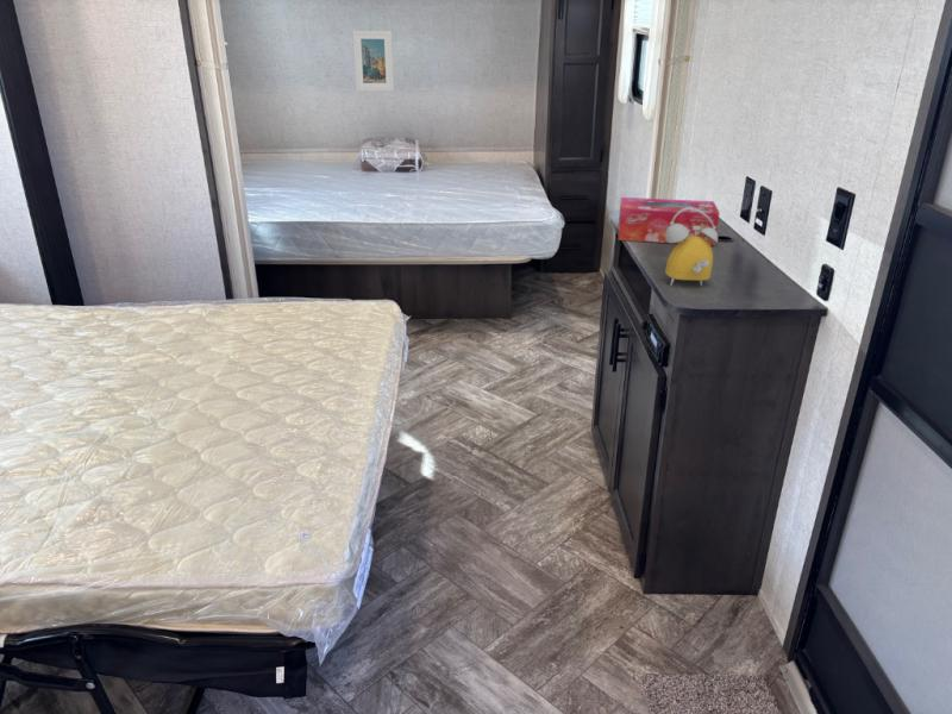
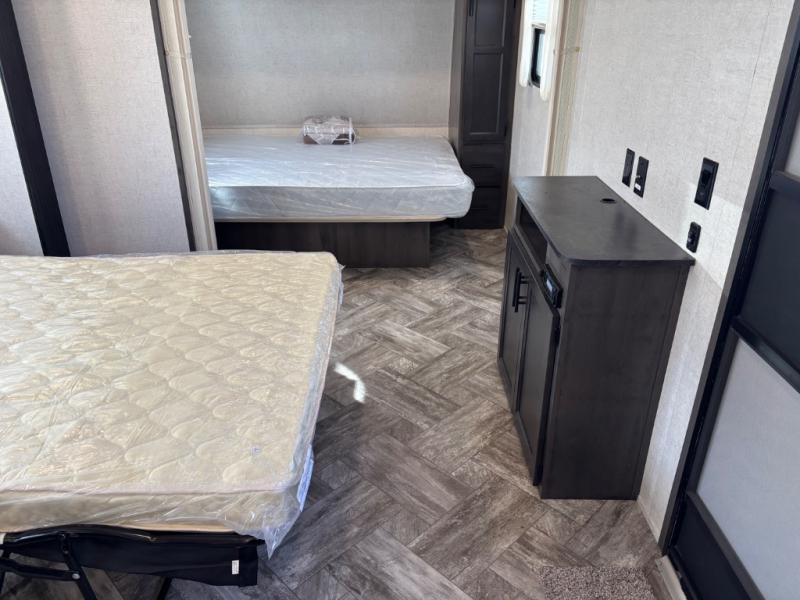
- alarm clock [664,207,719,287]
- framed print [352,30,395,92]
- tissue box [616,196,721,246]
